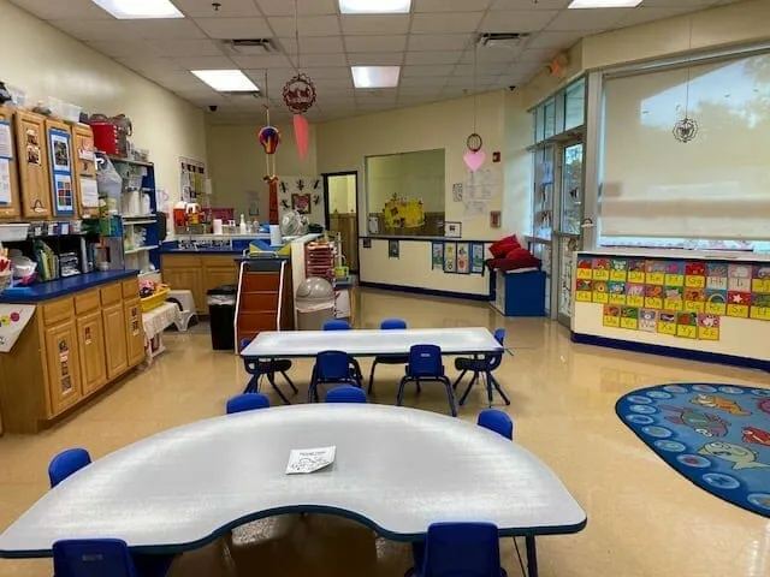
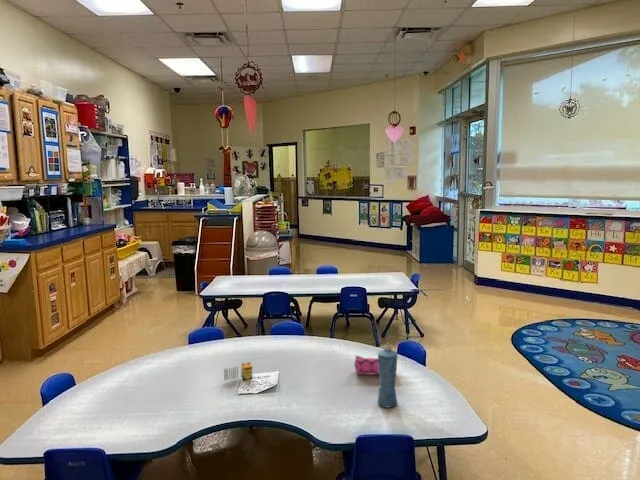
+ crayon [223,361,254,381]
+ pencil case [353,354,398,376]
+ squeeze bottle [377,342,399,408]
